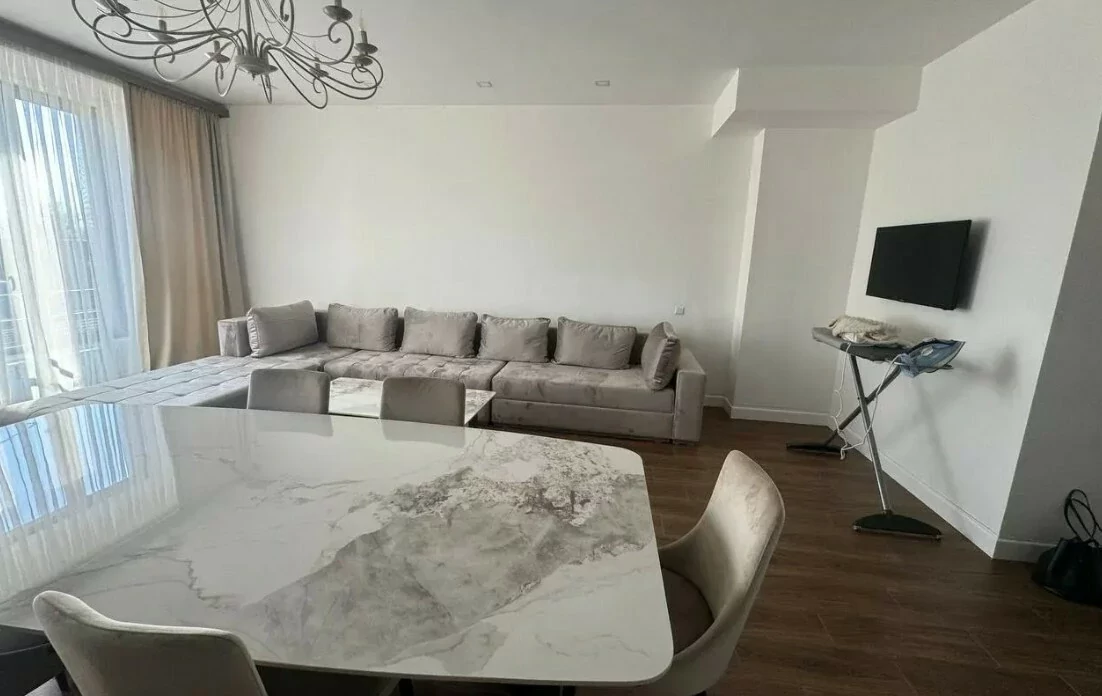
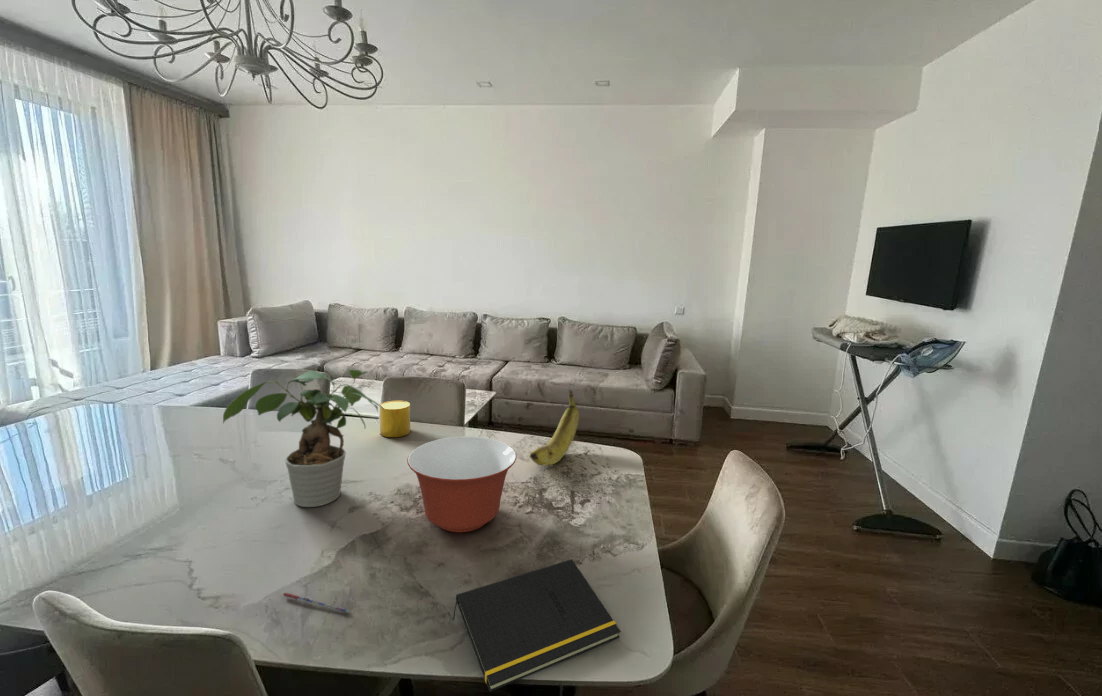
+ pen [282,592,352,614]
+ banana [529,389,580,466]
+ notepad [452,558,622,693]
+ cup [379,400,411,438]
+ mixing bowl [406,435,517,533]
+ potted plant [222,368,385,508]
